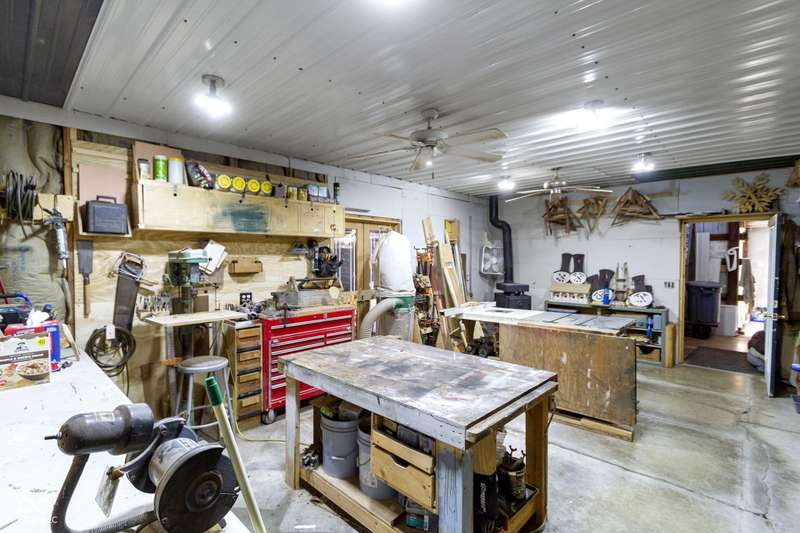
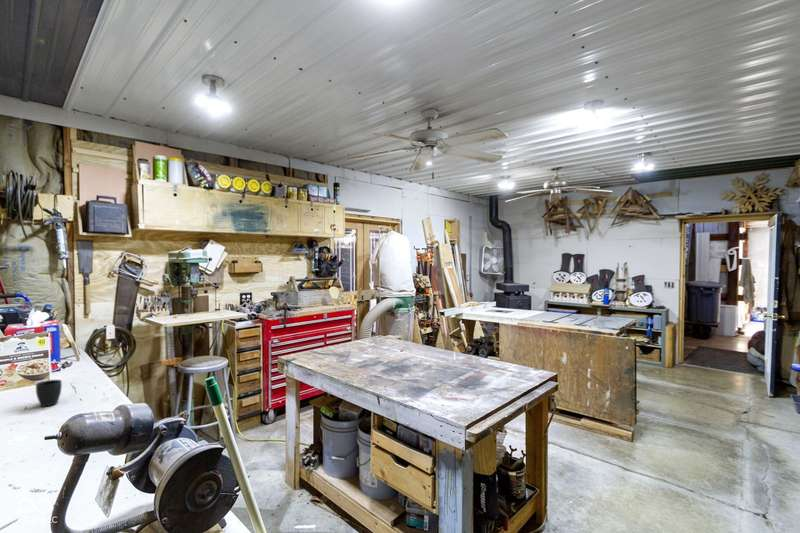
+ mug [35,379,63,408]
